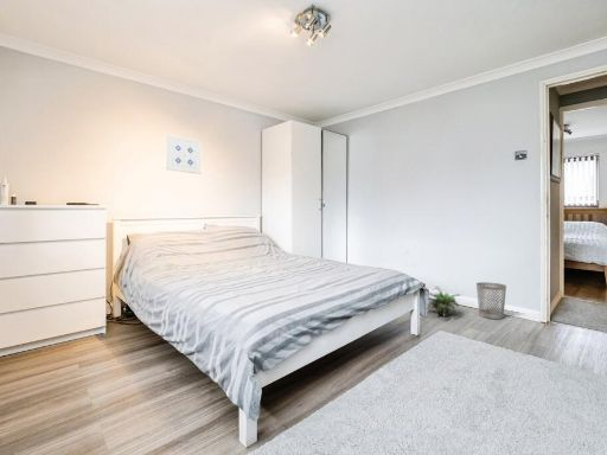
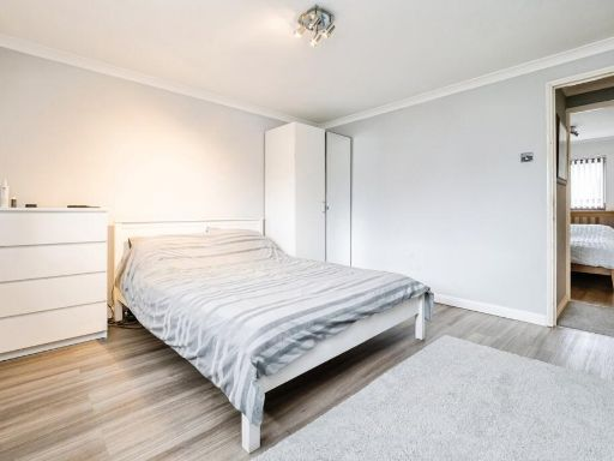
- wastebasket [475,281,507,320]
- wall art [166,134,202,175]
- potted plant [427,286,461,320]
